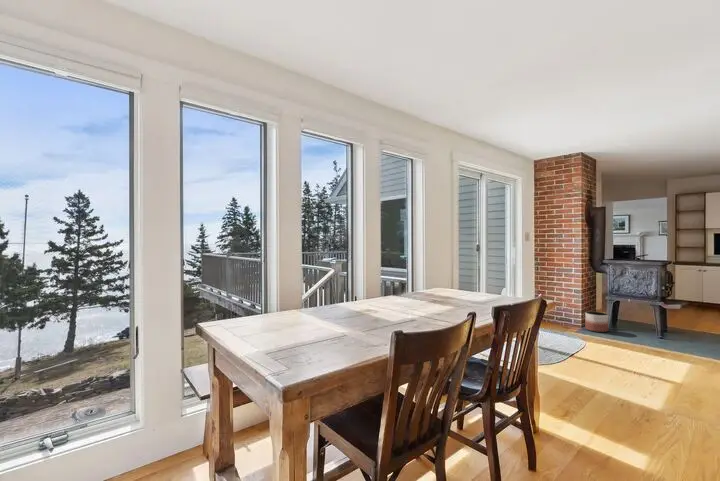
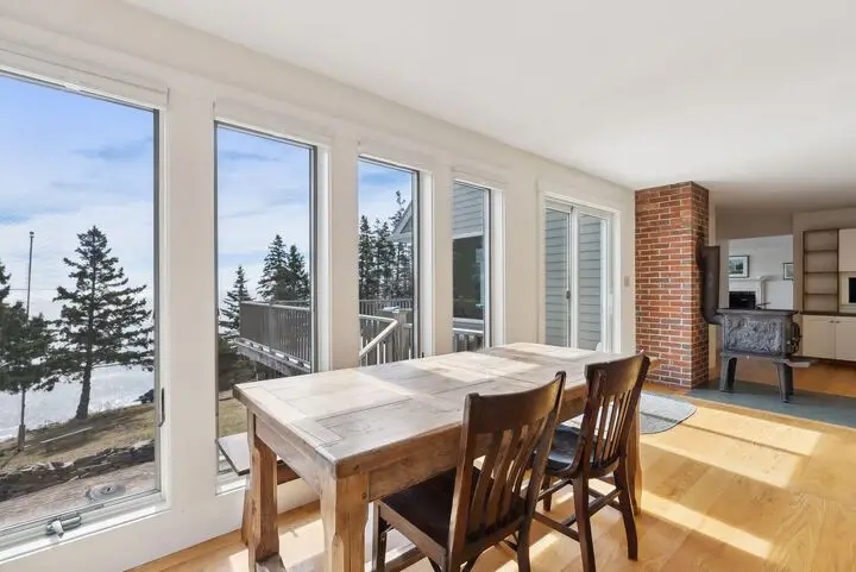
- planter [584,311,610,333]
